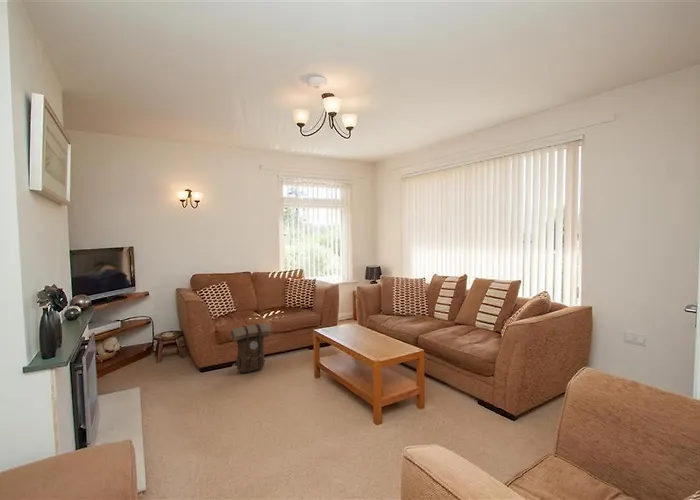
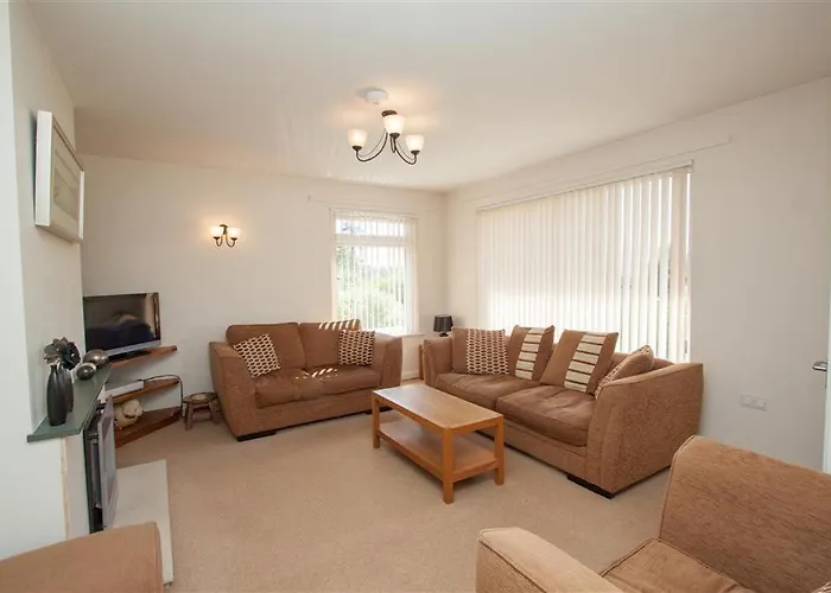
- backpack [230,323,272,374]
